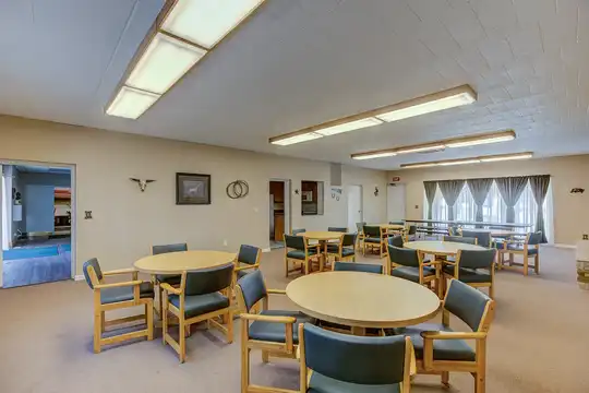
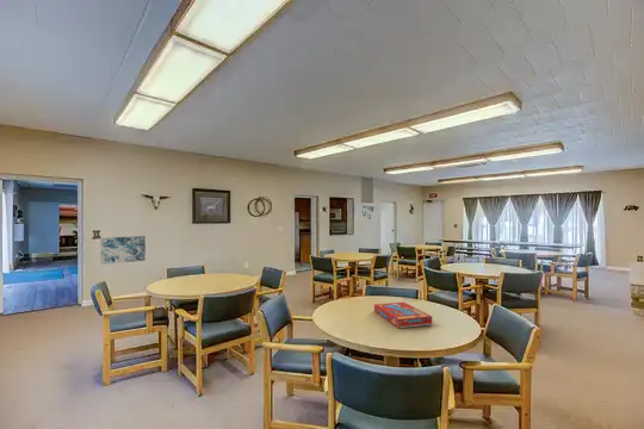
+ snack box [373,300,433,329]
+ wall art [100,235,147,266]
